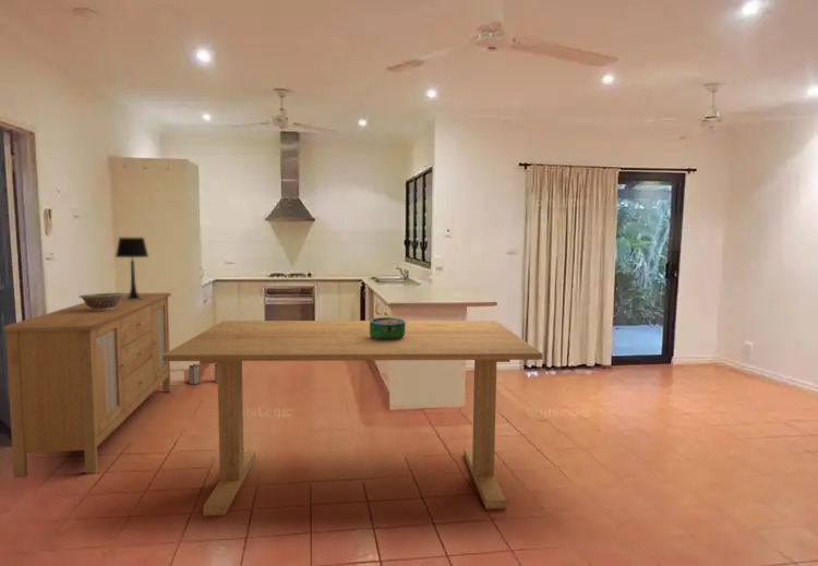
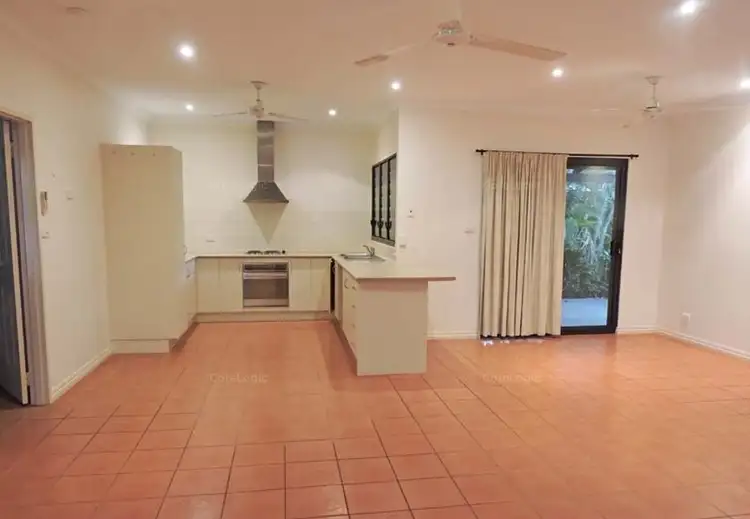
- sideboard [2,292,172,479]
- dining table [163,320,543,517]
- decorative bowl [369,316,406,340]
- decorative bowl [77,291,125,311]
- table lamp [115,237,149,300]
- trash can [188,363,218,386]
